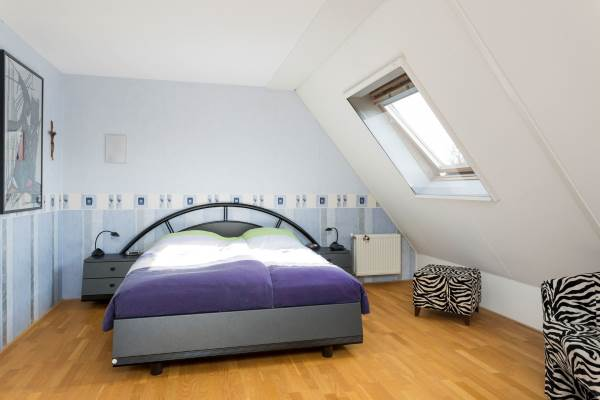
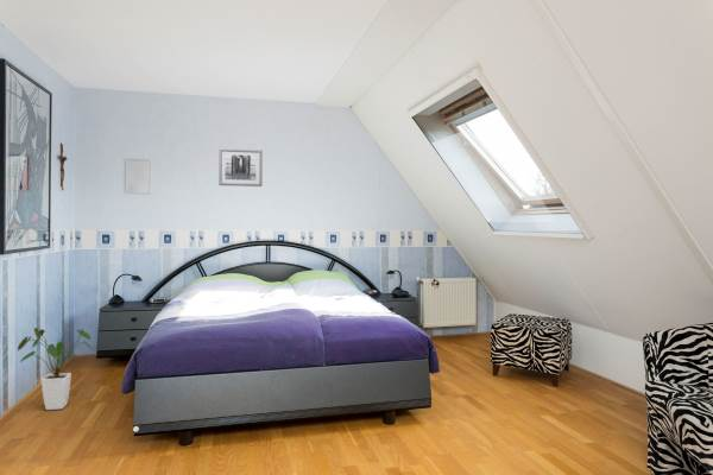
+ house plant [17,327,94,411]
+ wall art [217,147,264,188]
